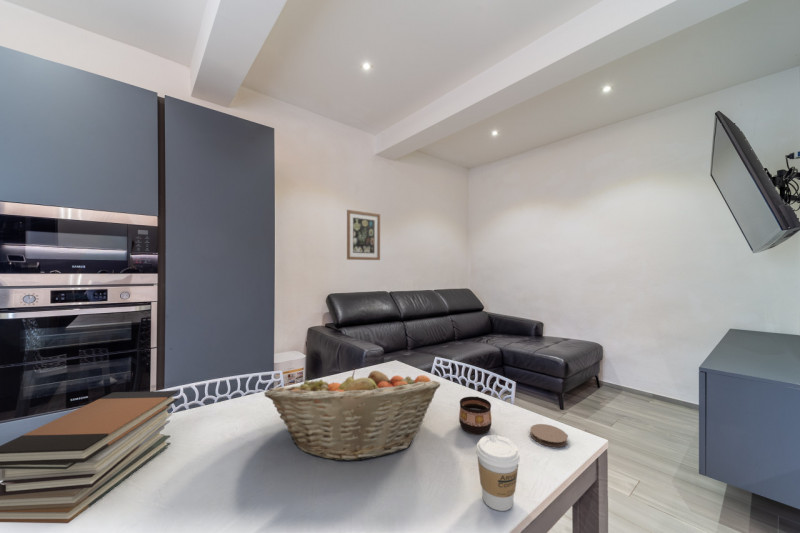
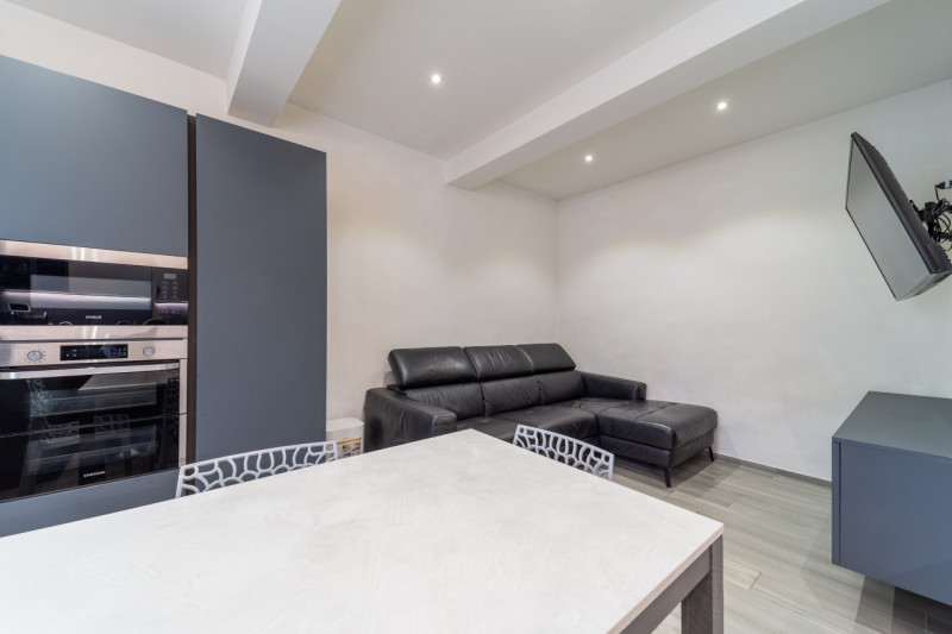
- coaster [529,423,569,448]
- cup [458,396,492,435]
- coffee cup [475,434,521,512]
- book stack [0,390,179,524]
- fruit basket [263,366,441,462]
- wall art [346,209,381,261]
